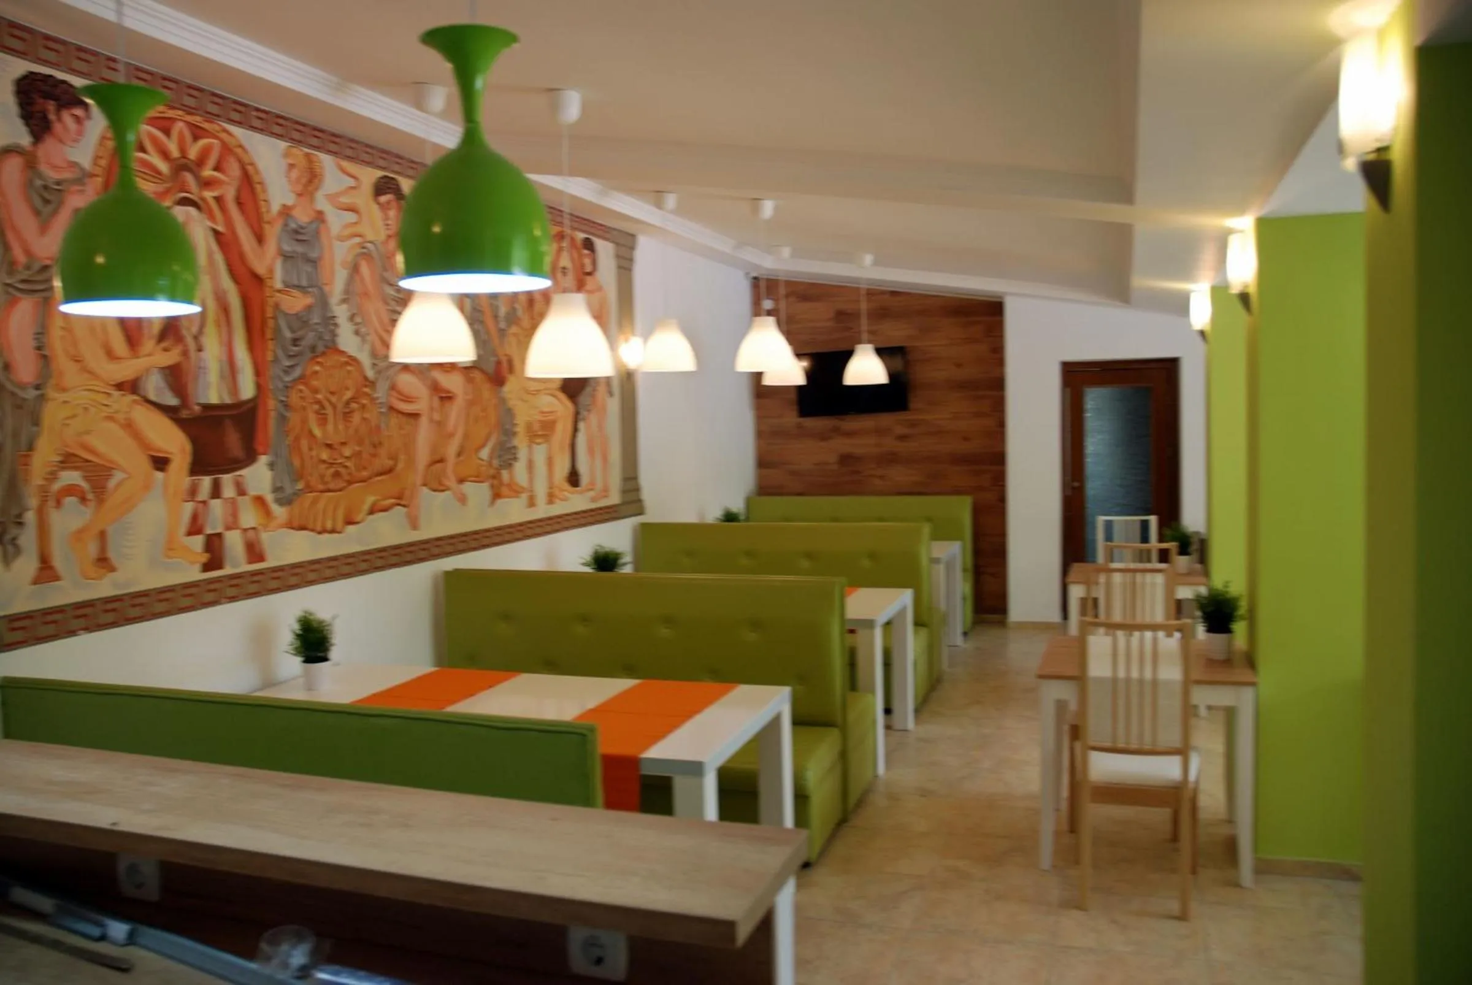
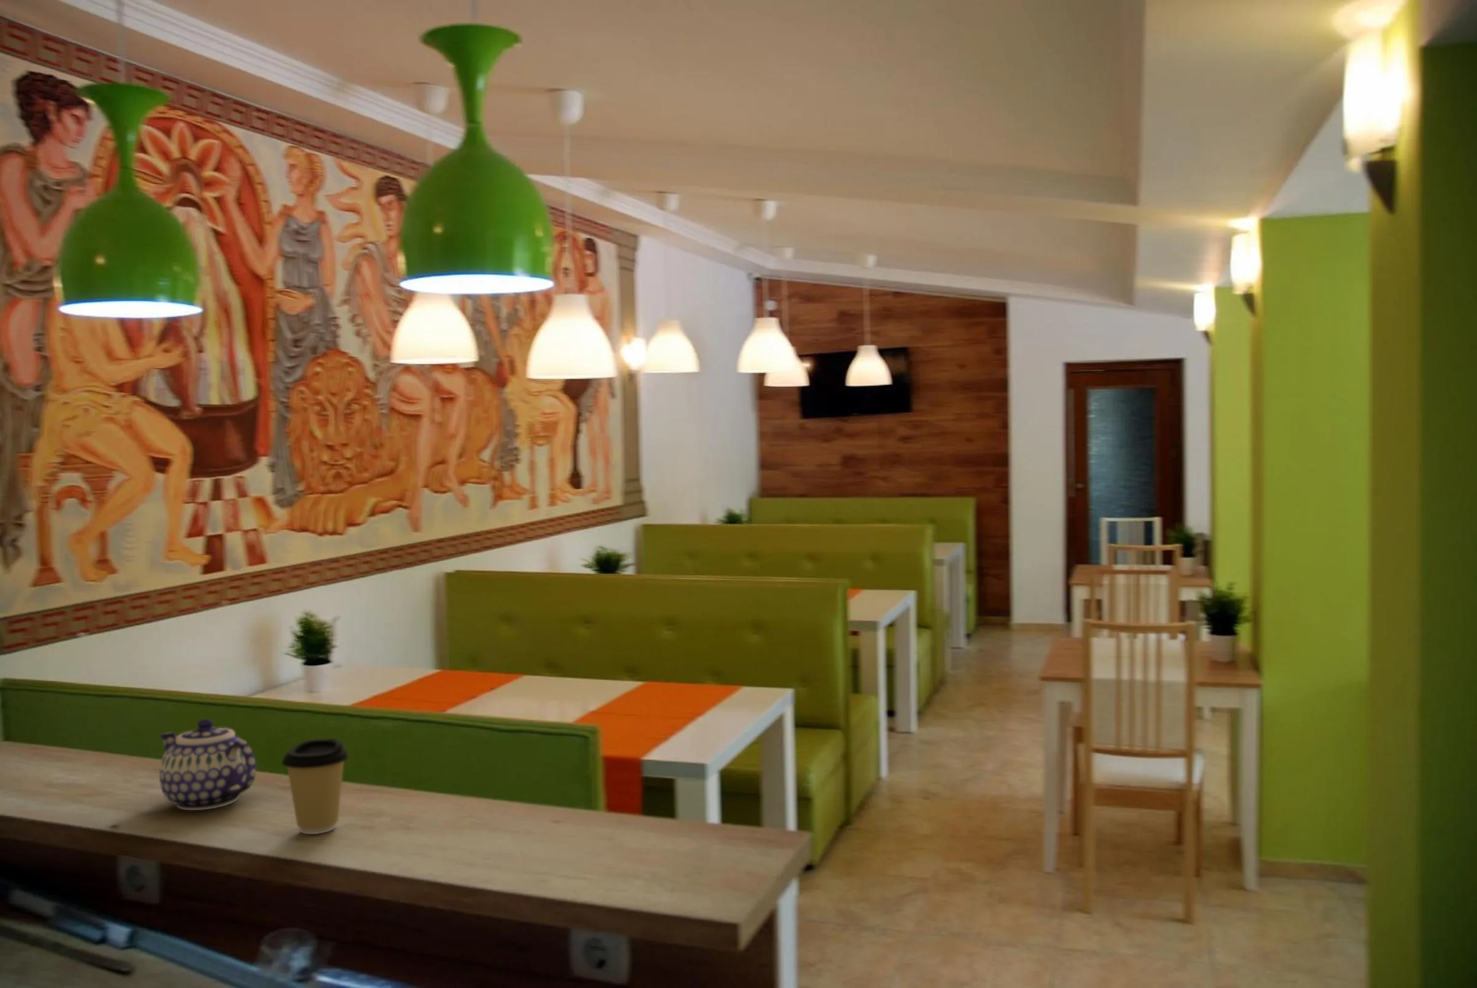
+ teapot [159,719,257,810]
+ coffee cup [281,738,350,835]
